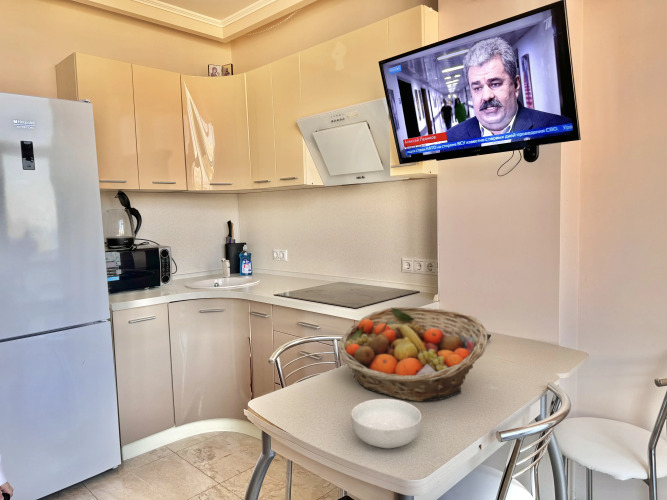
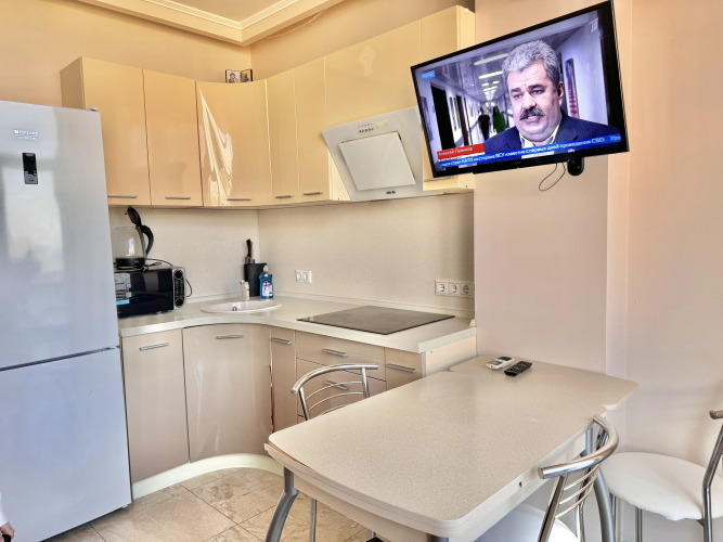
- fruit basket [337,306,489,403]
- cereal bowl [350,398,422,449]
